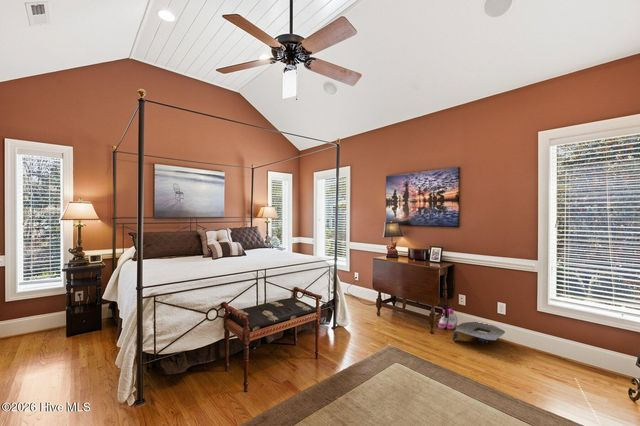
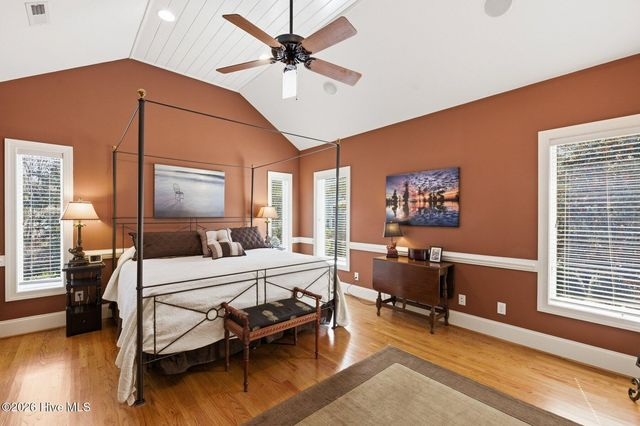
- boots [437,308,458,330]
- bag [452,321,506,344]
